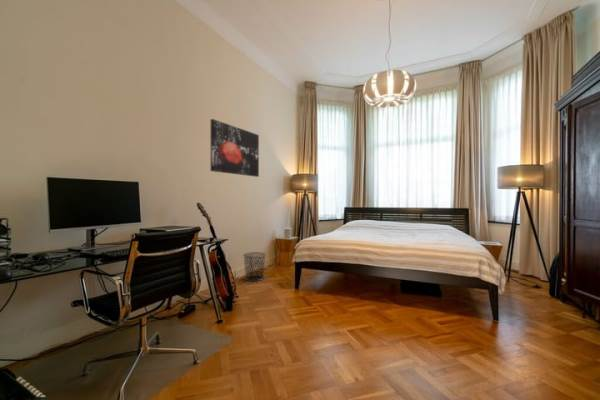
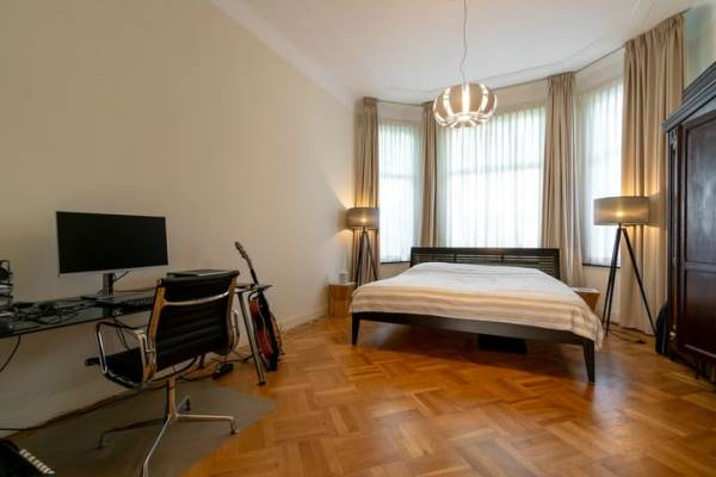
- wall art [210,118,260,178]
- waste bin [242,251,267,282]
